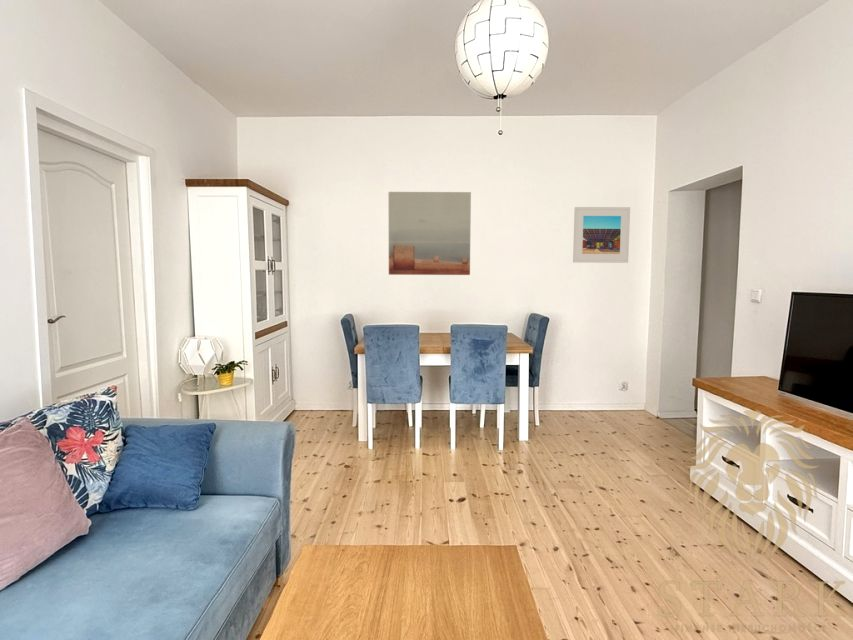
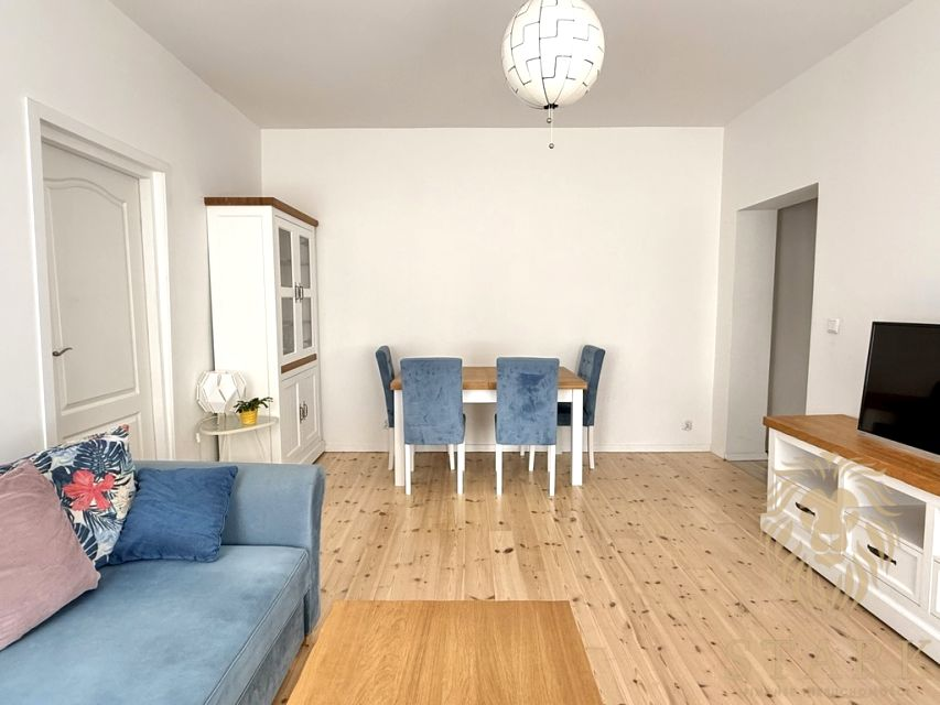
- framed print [572,206,631,264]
- wall art [388,191,472,276]
